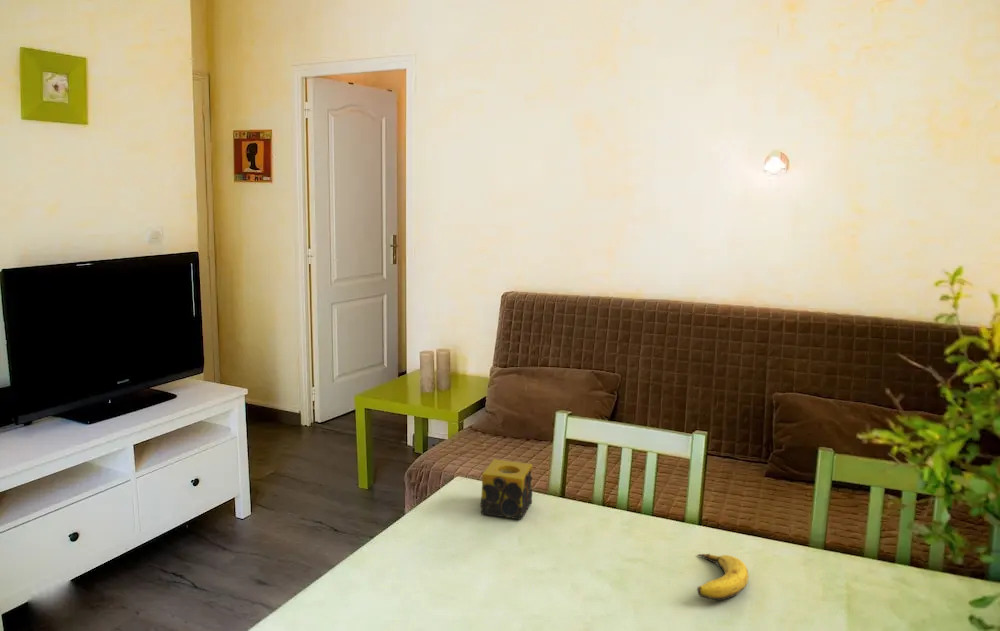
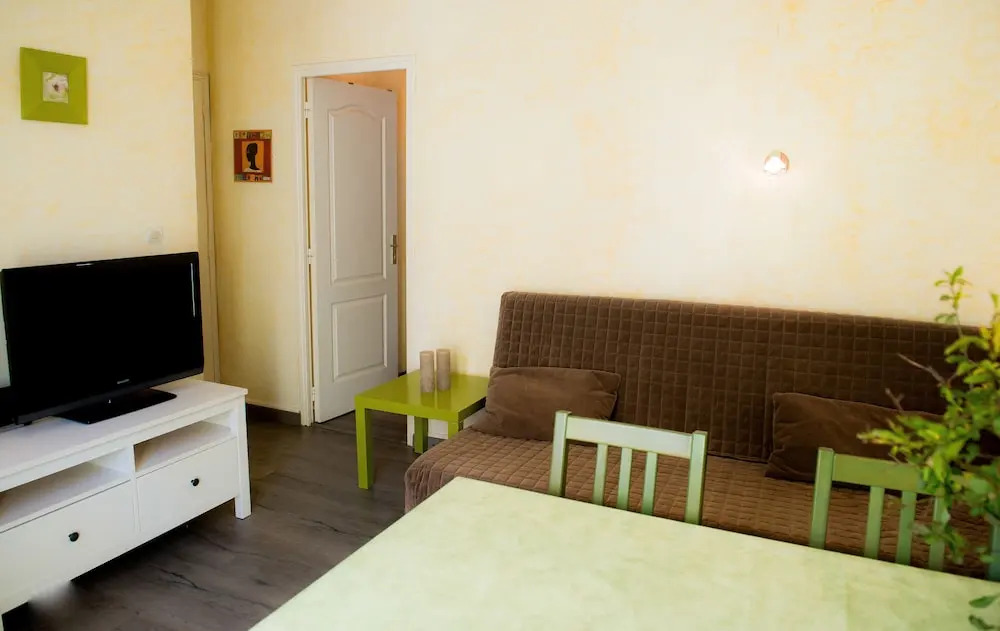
- banana [696,553,749,602]
- candle [479,458,533,521]
